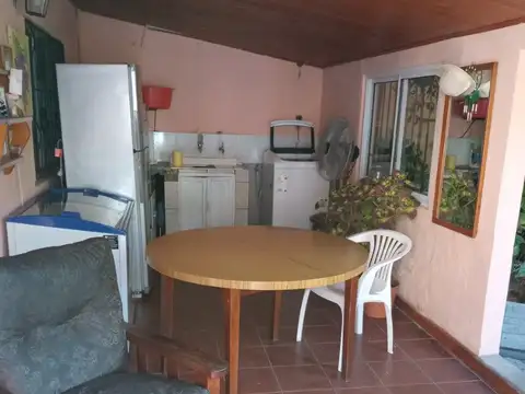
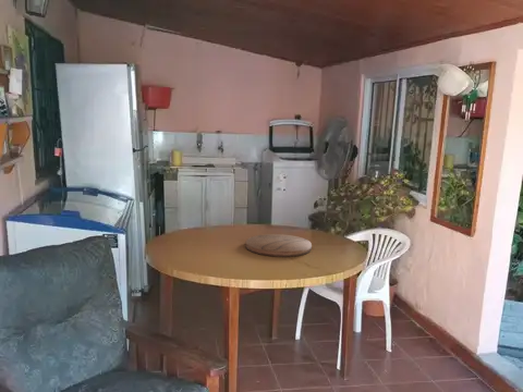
+ cutting board [245,233,313,258]
